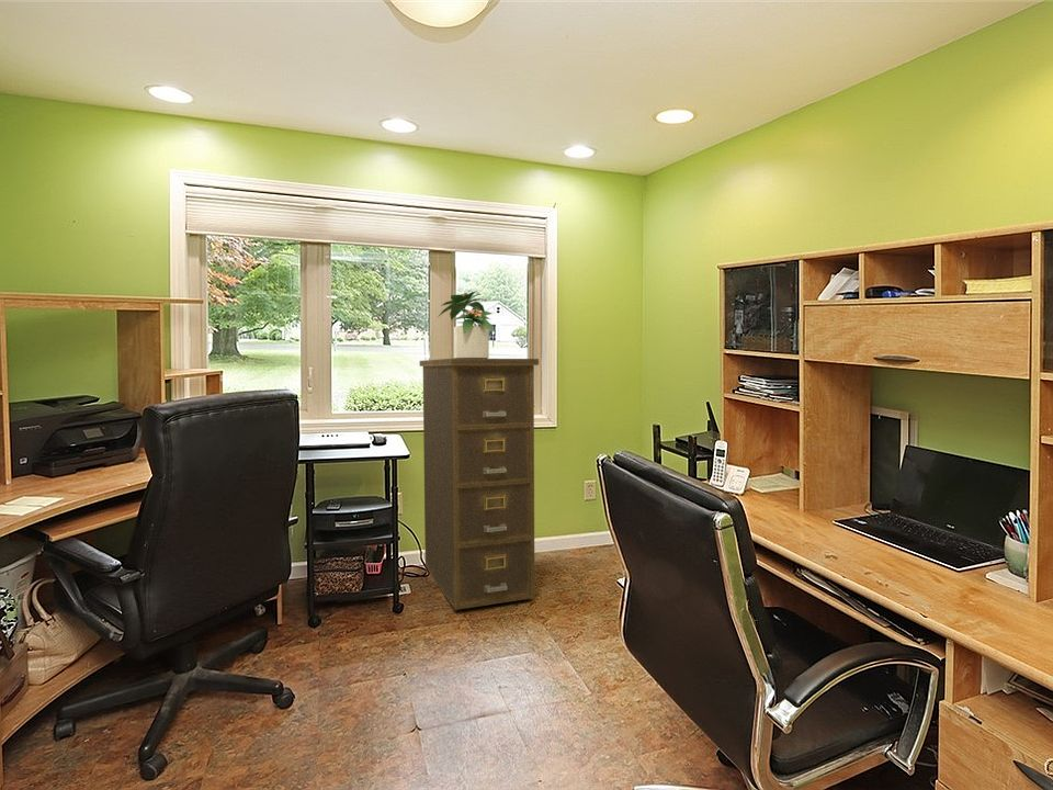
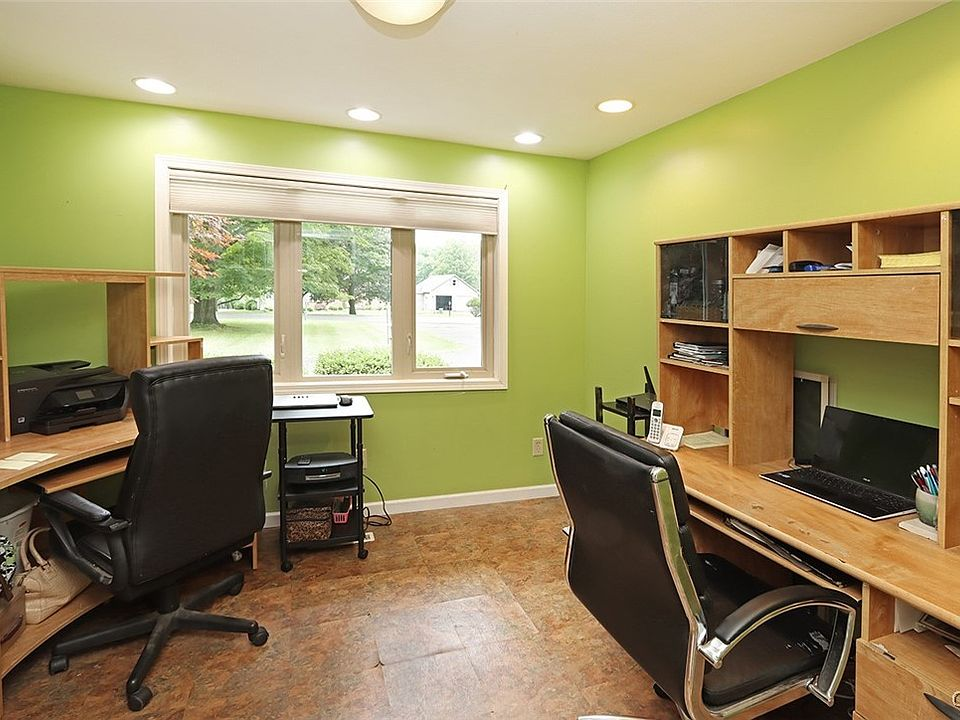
- filing cabinet [419,358,540,611]
- potted plant [437,290,496,359]
